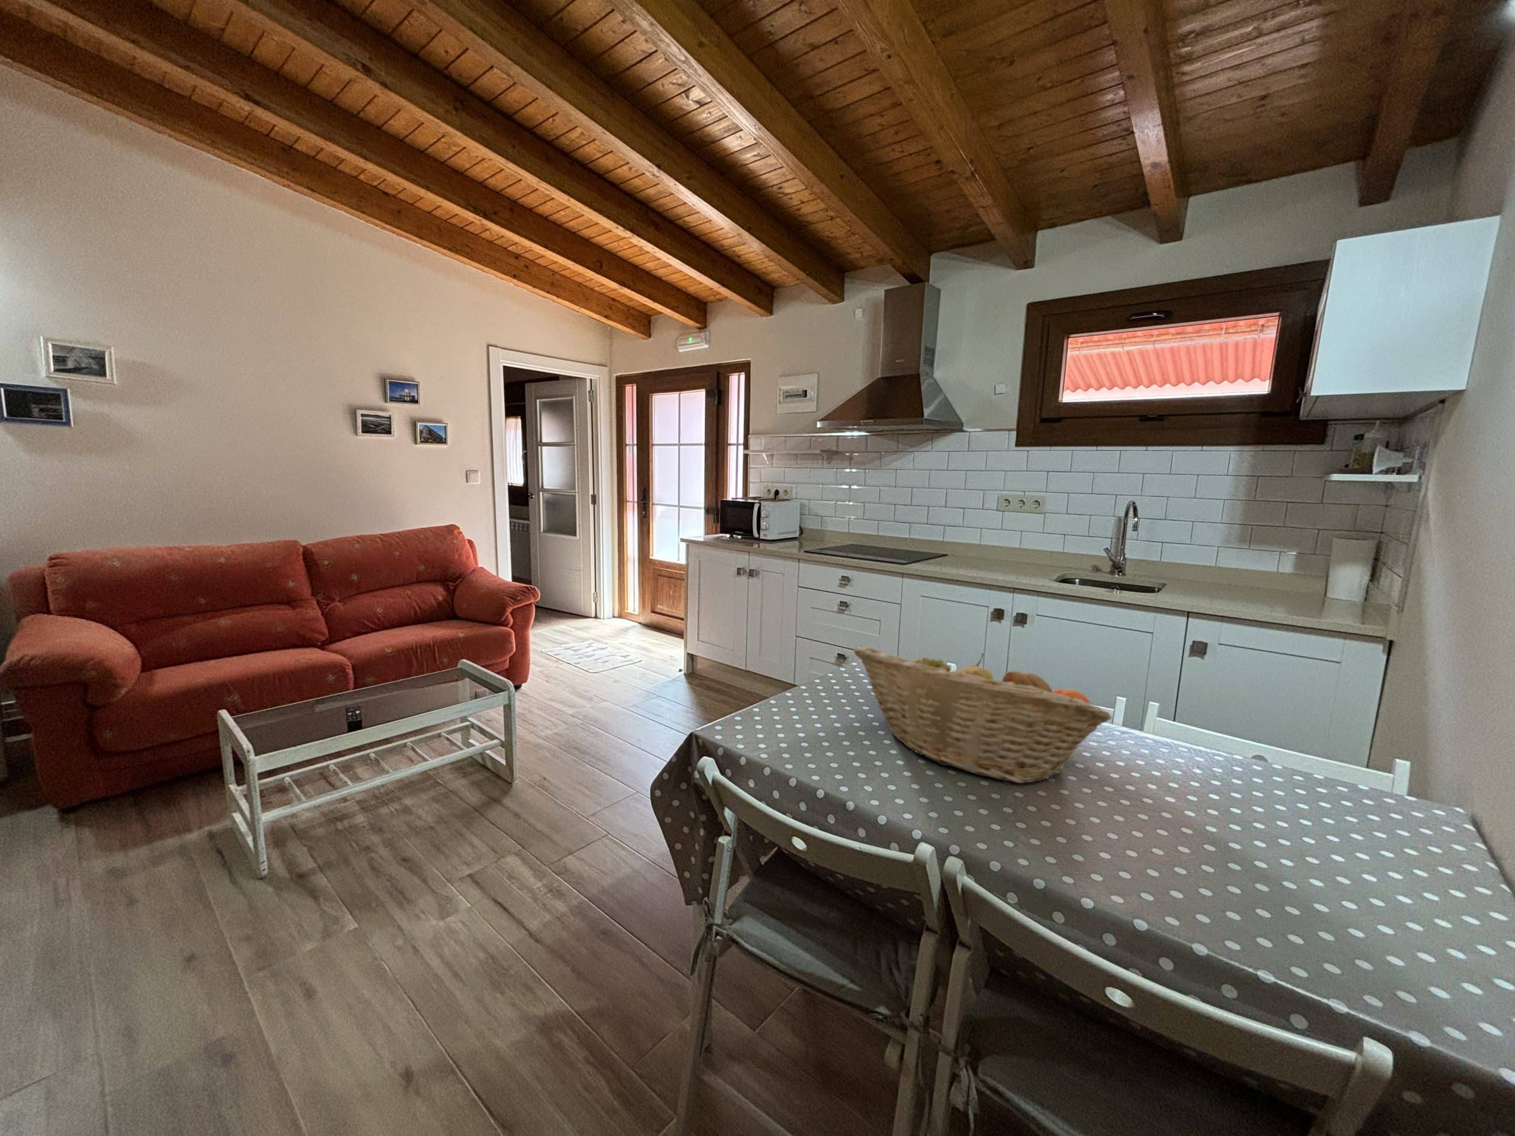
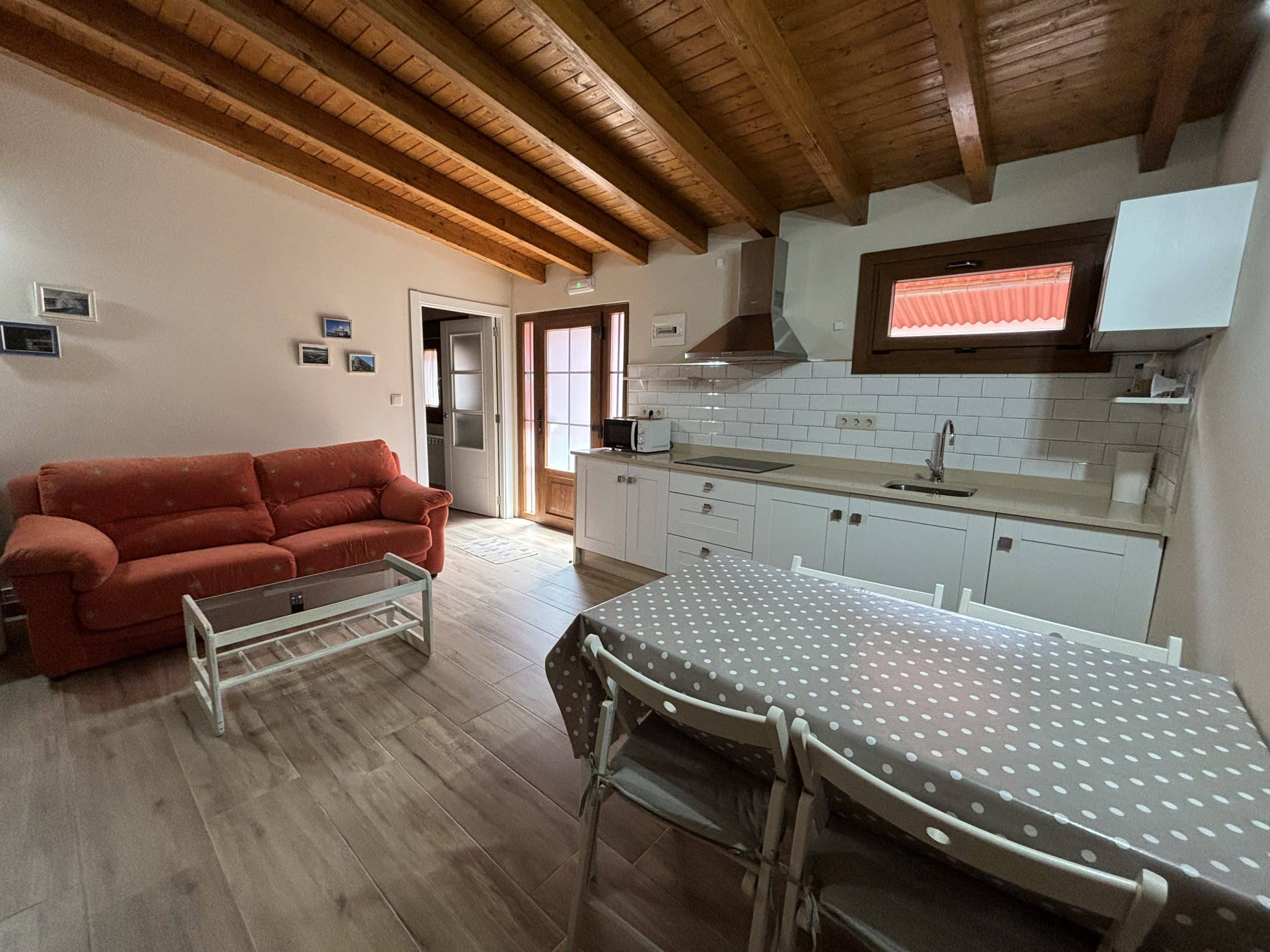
- fruit basket [853,644,1113,784]
